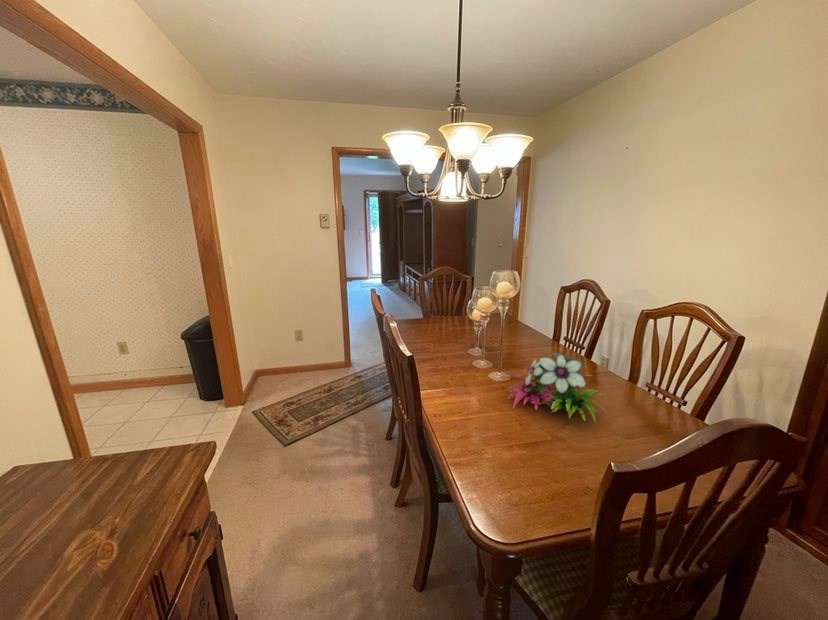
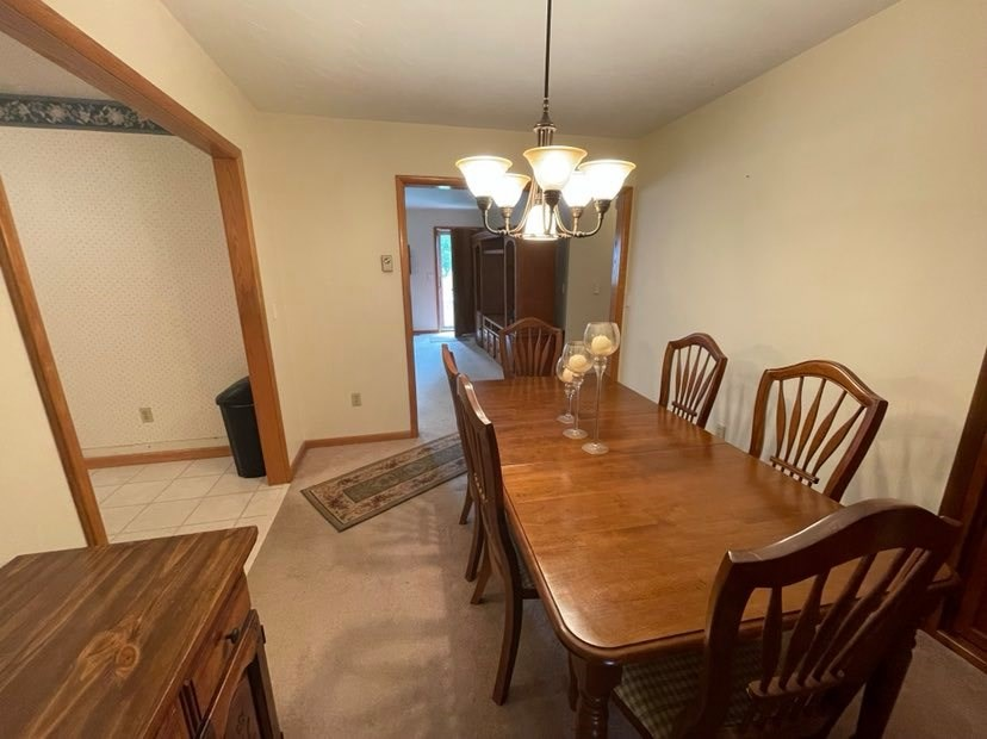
- flower arrangement [506,352,606,424]
